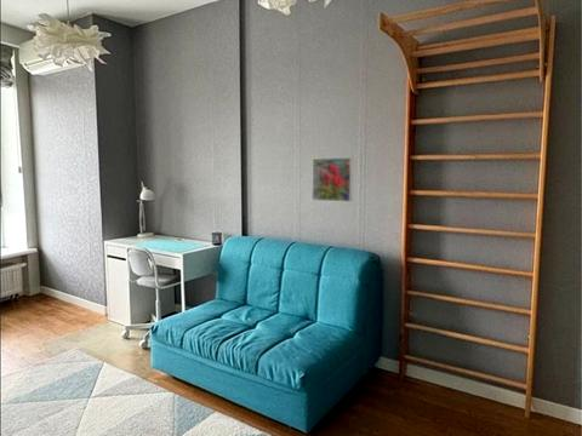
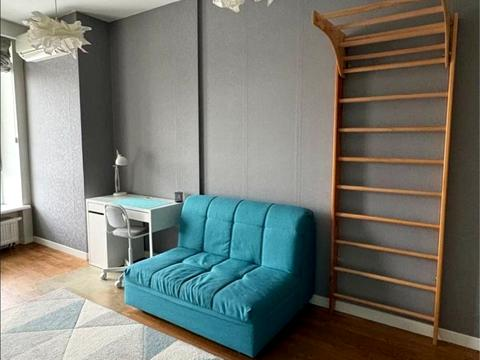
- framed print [310,156,354,203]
